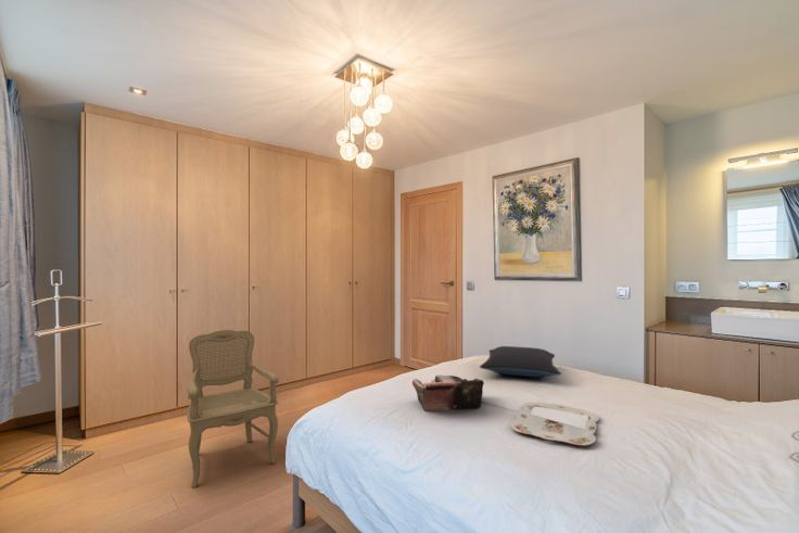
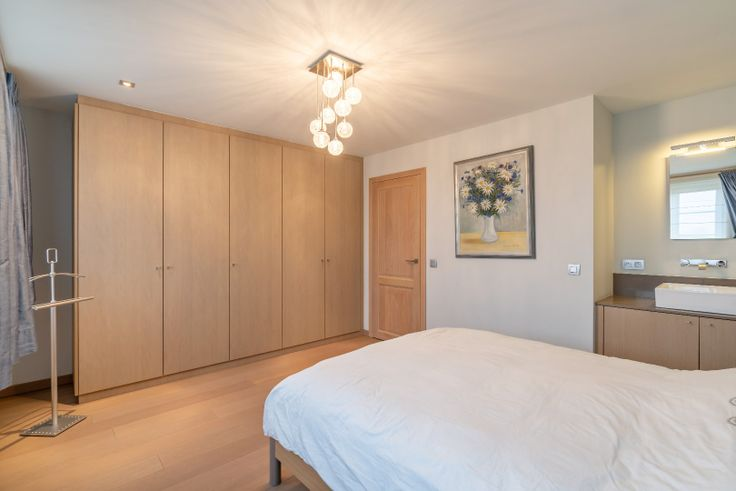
- tote bag [411,375,484,413]
- serving tray [509,401,600,447]
- armchair [186,329,280,488]
- pillow [479,345,562,378]
